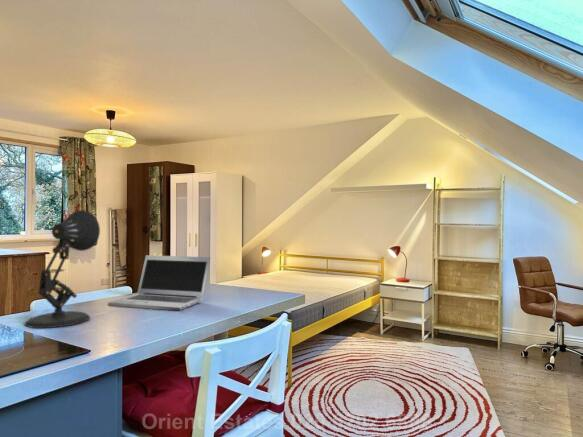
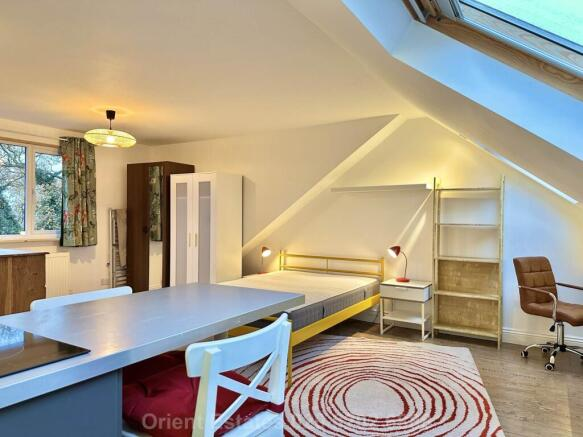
- laptop [107,254,211,312]
- desk lamp [24,209,101,329]
